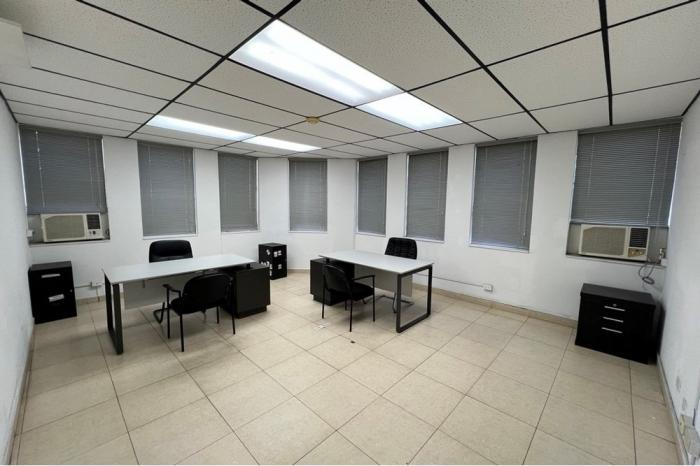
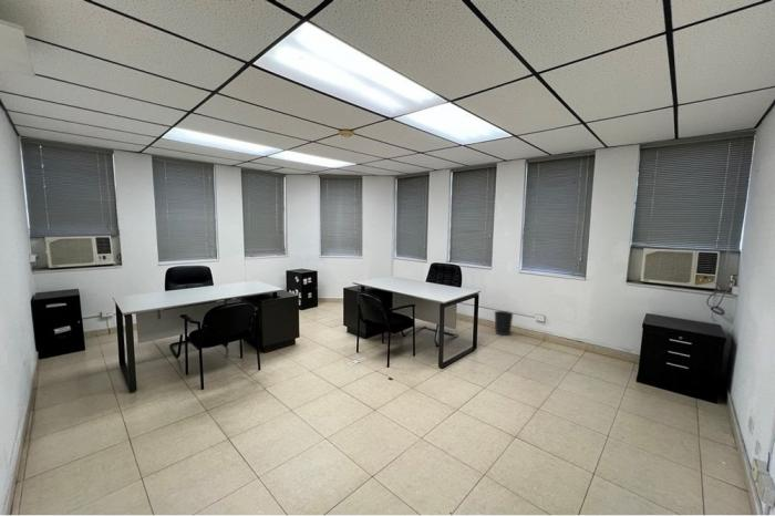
+ wastebasket [493,310,514,337]
